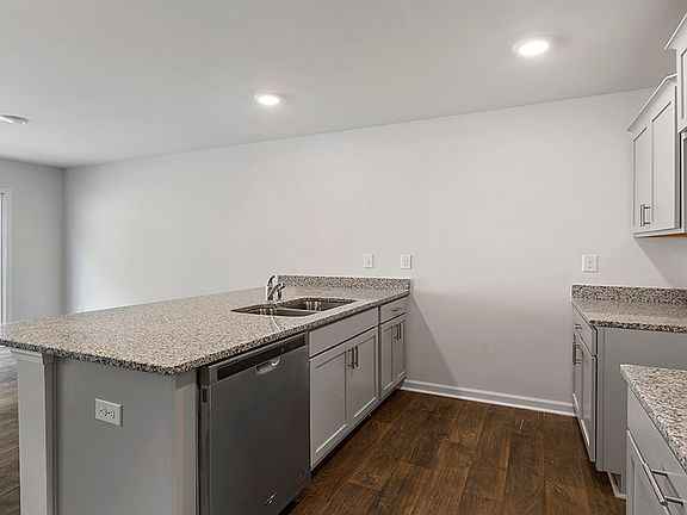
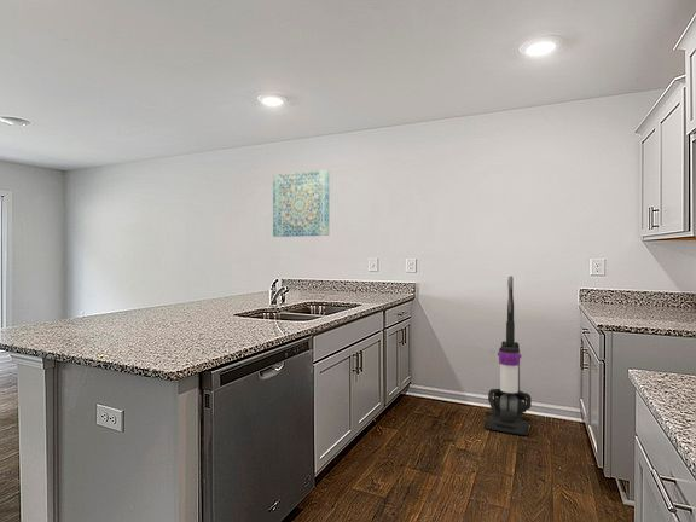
+ wall art [272,168,330,238]
+ vacuum cleaner [483,276,533,436]
